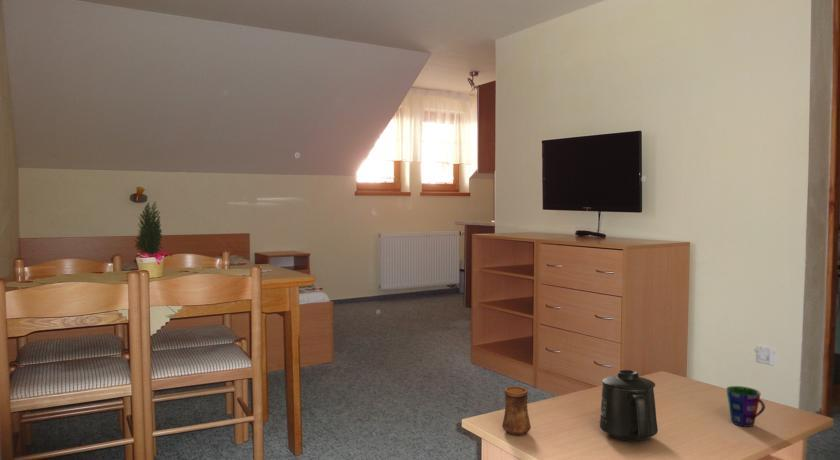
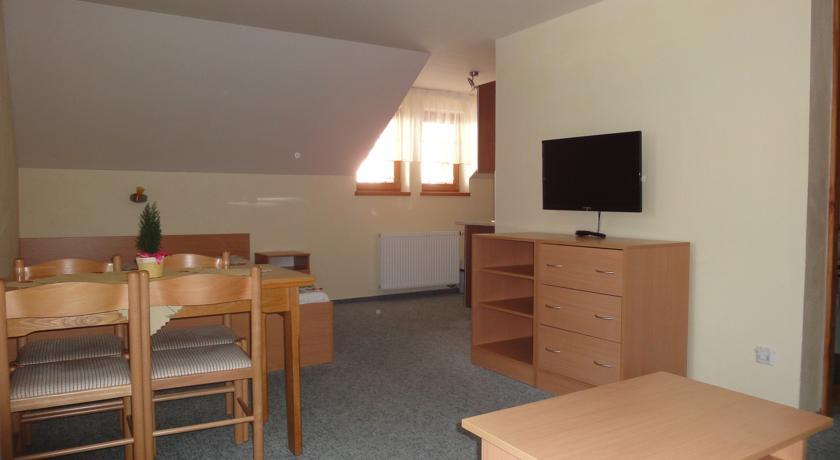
- mug [599,369,659,442]
- cup [725,385,766,428]
- cup [501,386,532,436]
